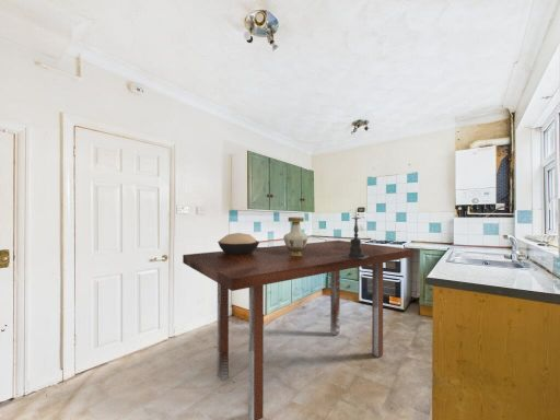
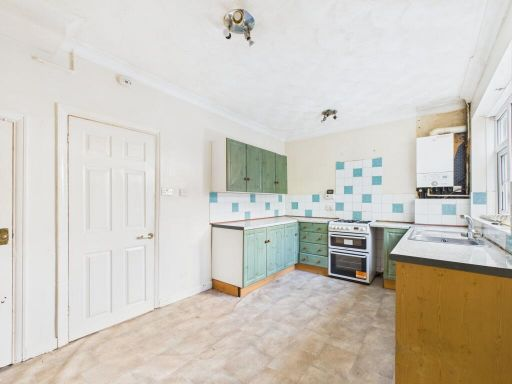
- dining table [182,240,415,420]
- vase [282,217,310,256]
- candle holder [341,211,370,259]
- decorative bowl [217,232,260,256]
